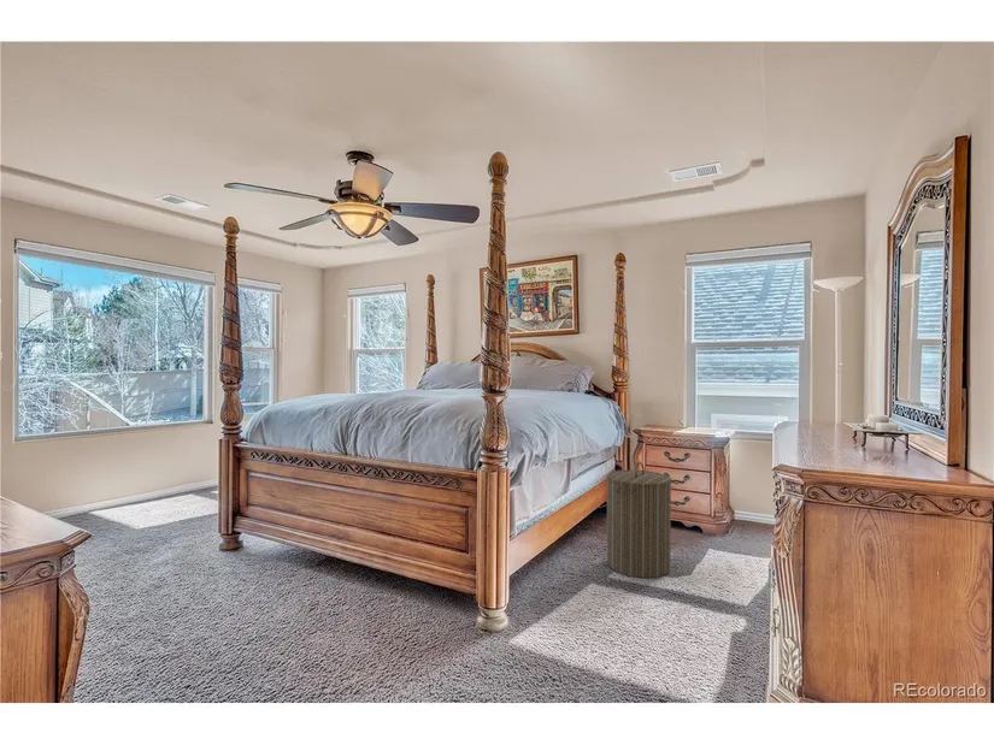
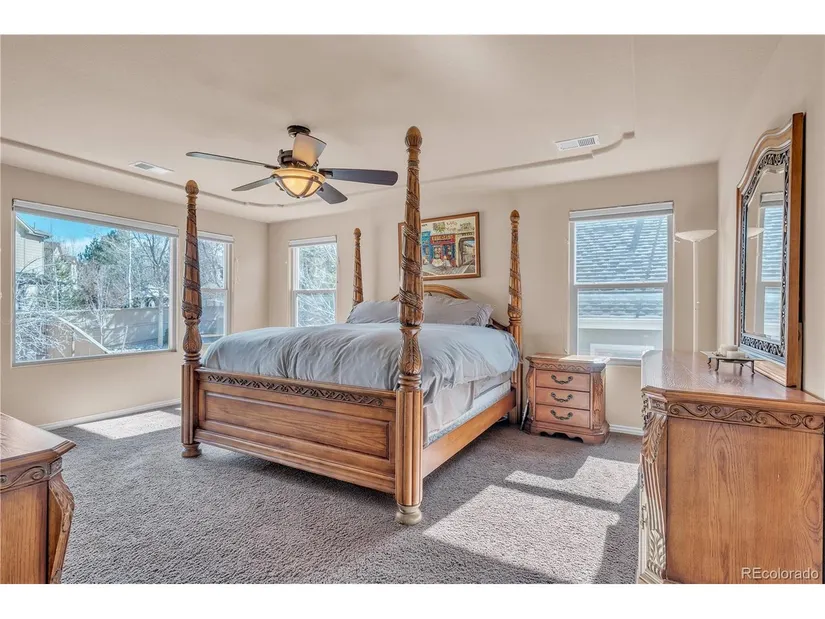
- laundry hamper [606,461,672,579]
